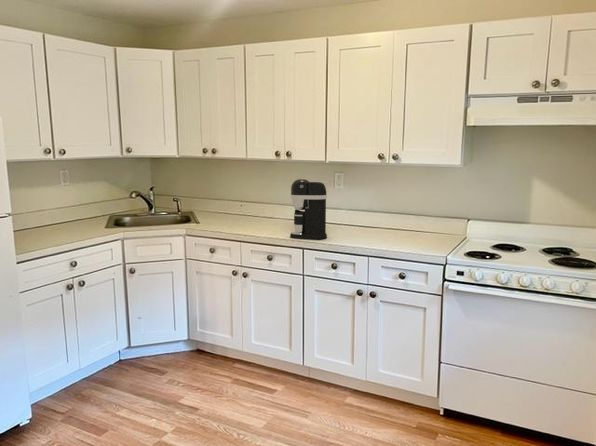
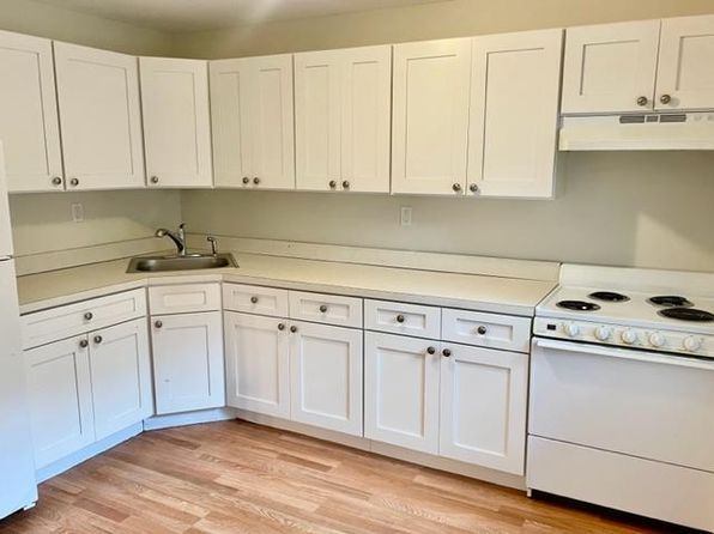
- coffee maker [289,178,328,240]
